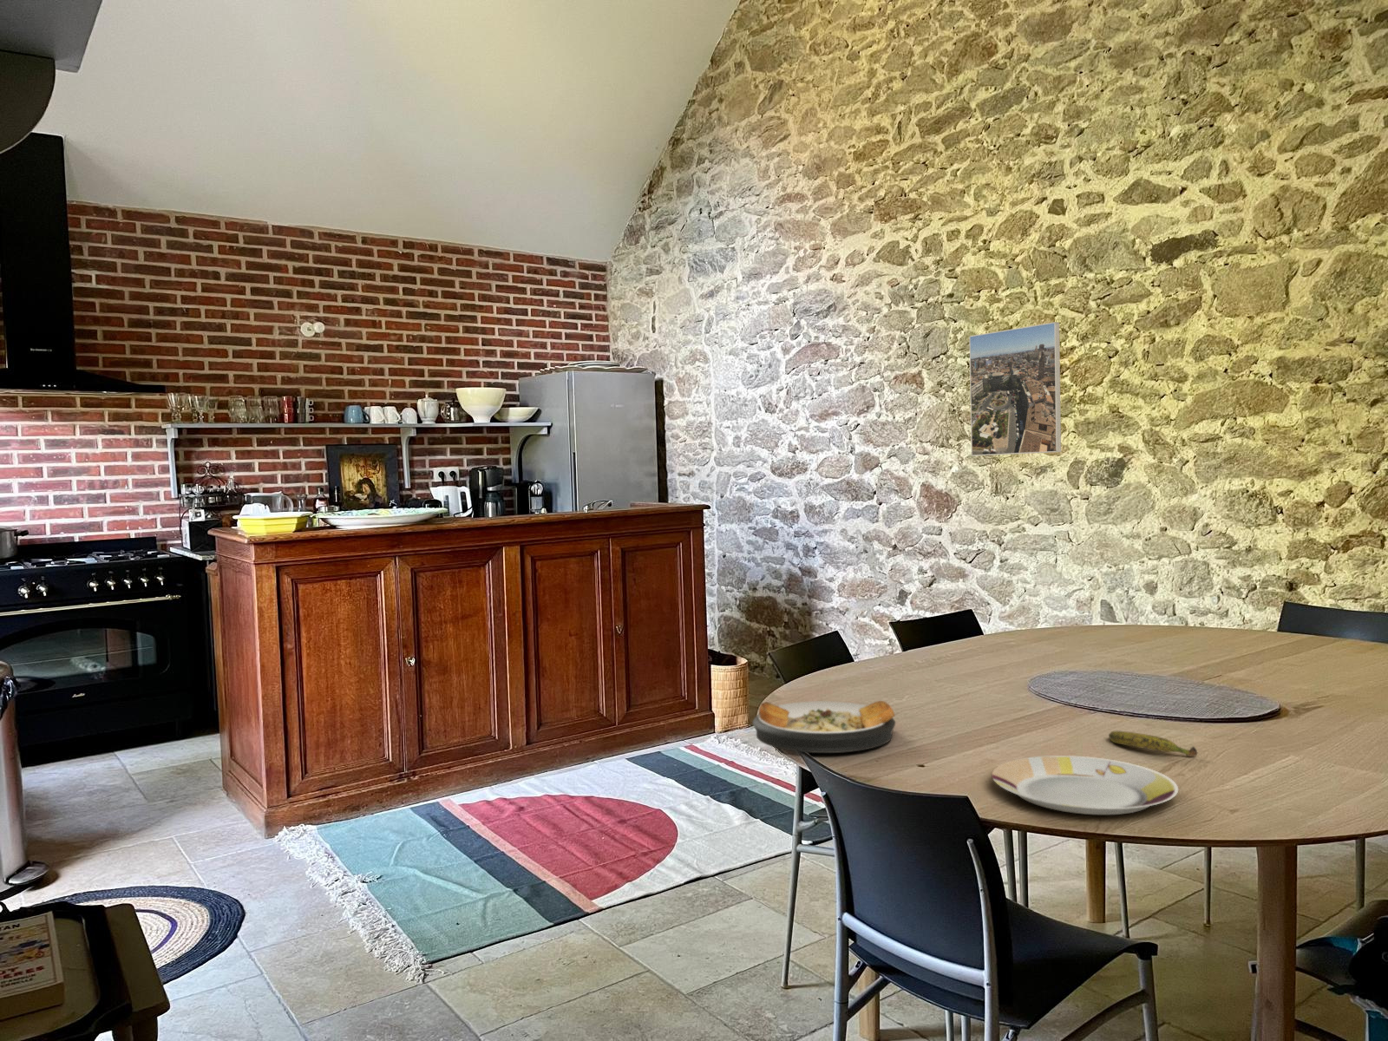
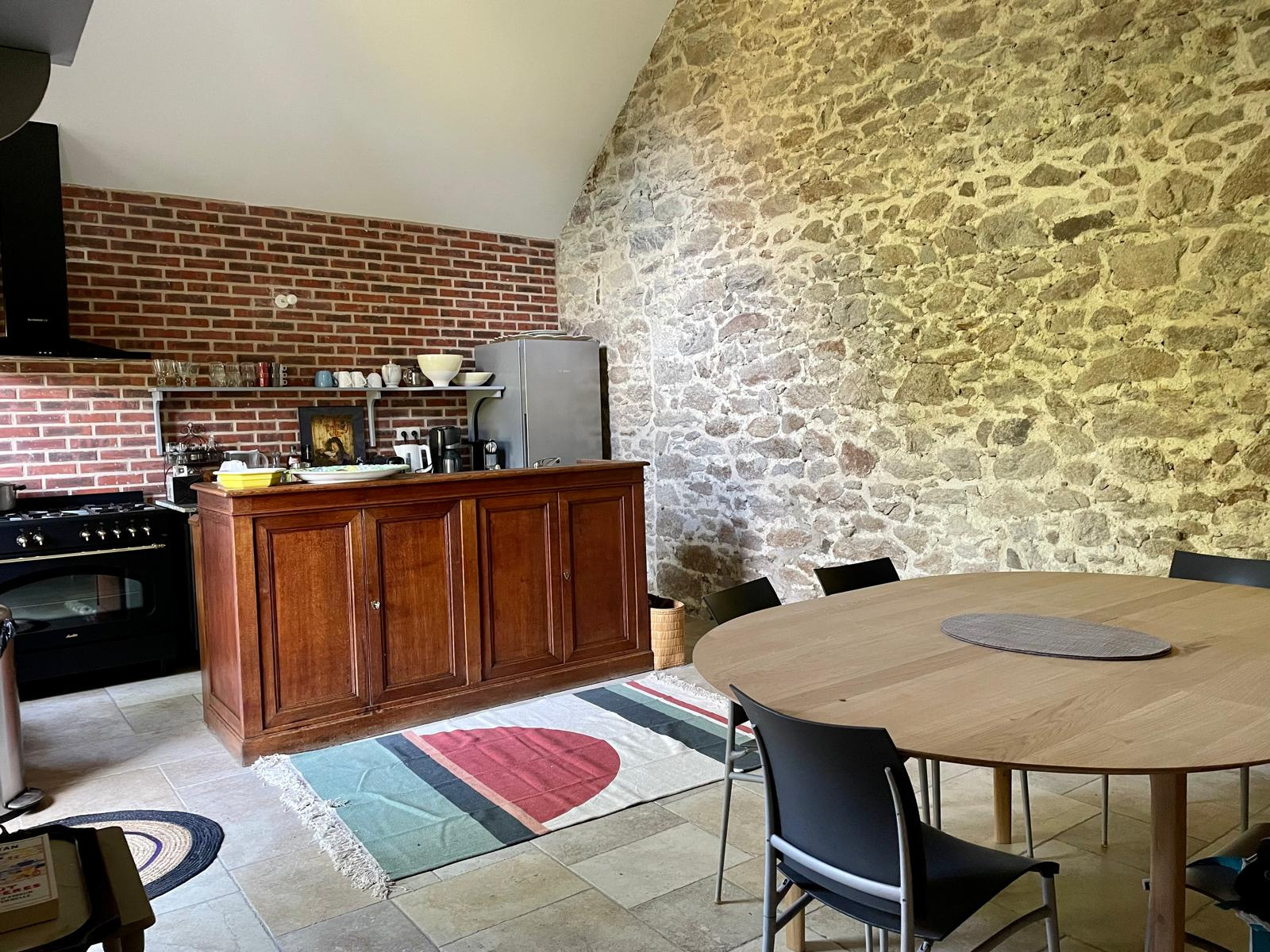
- banana [1108,730,1198,758]
- plate [751,700,896,753]
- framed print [968,321,1062,457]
- plate [990,755,1179,816]
